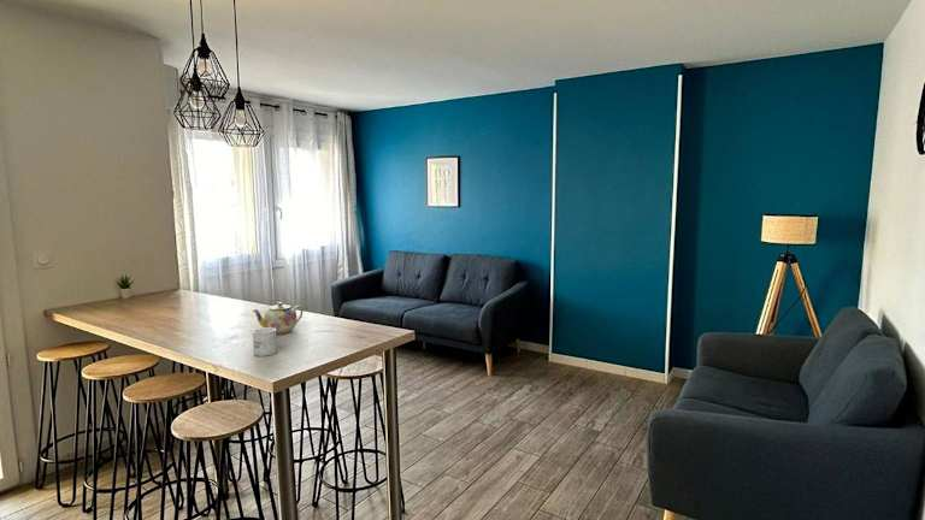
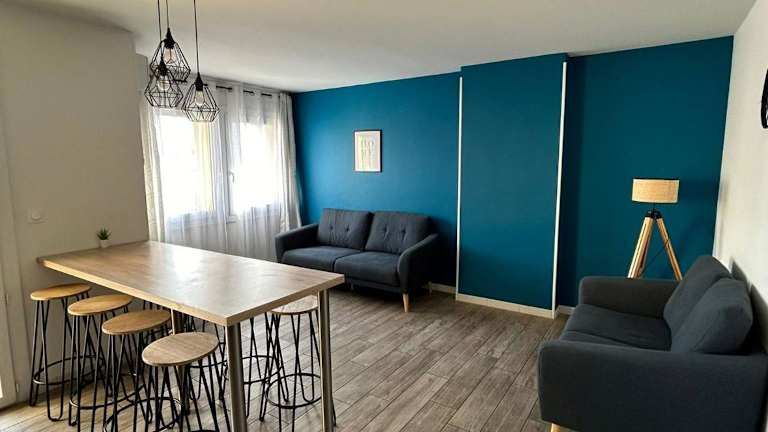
- teapot [252,301,304,336]
- mug [252,327,278,358]
